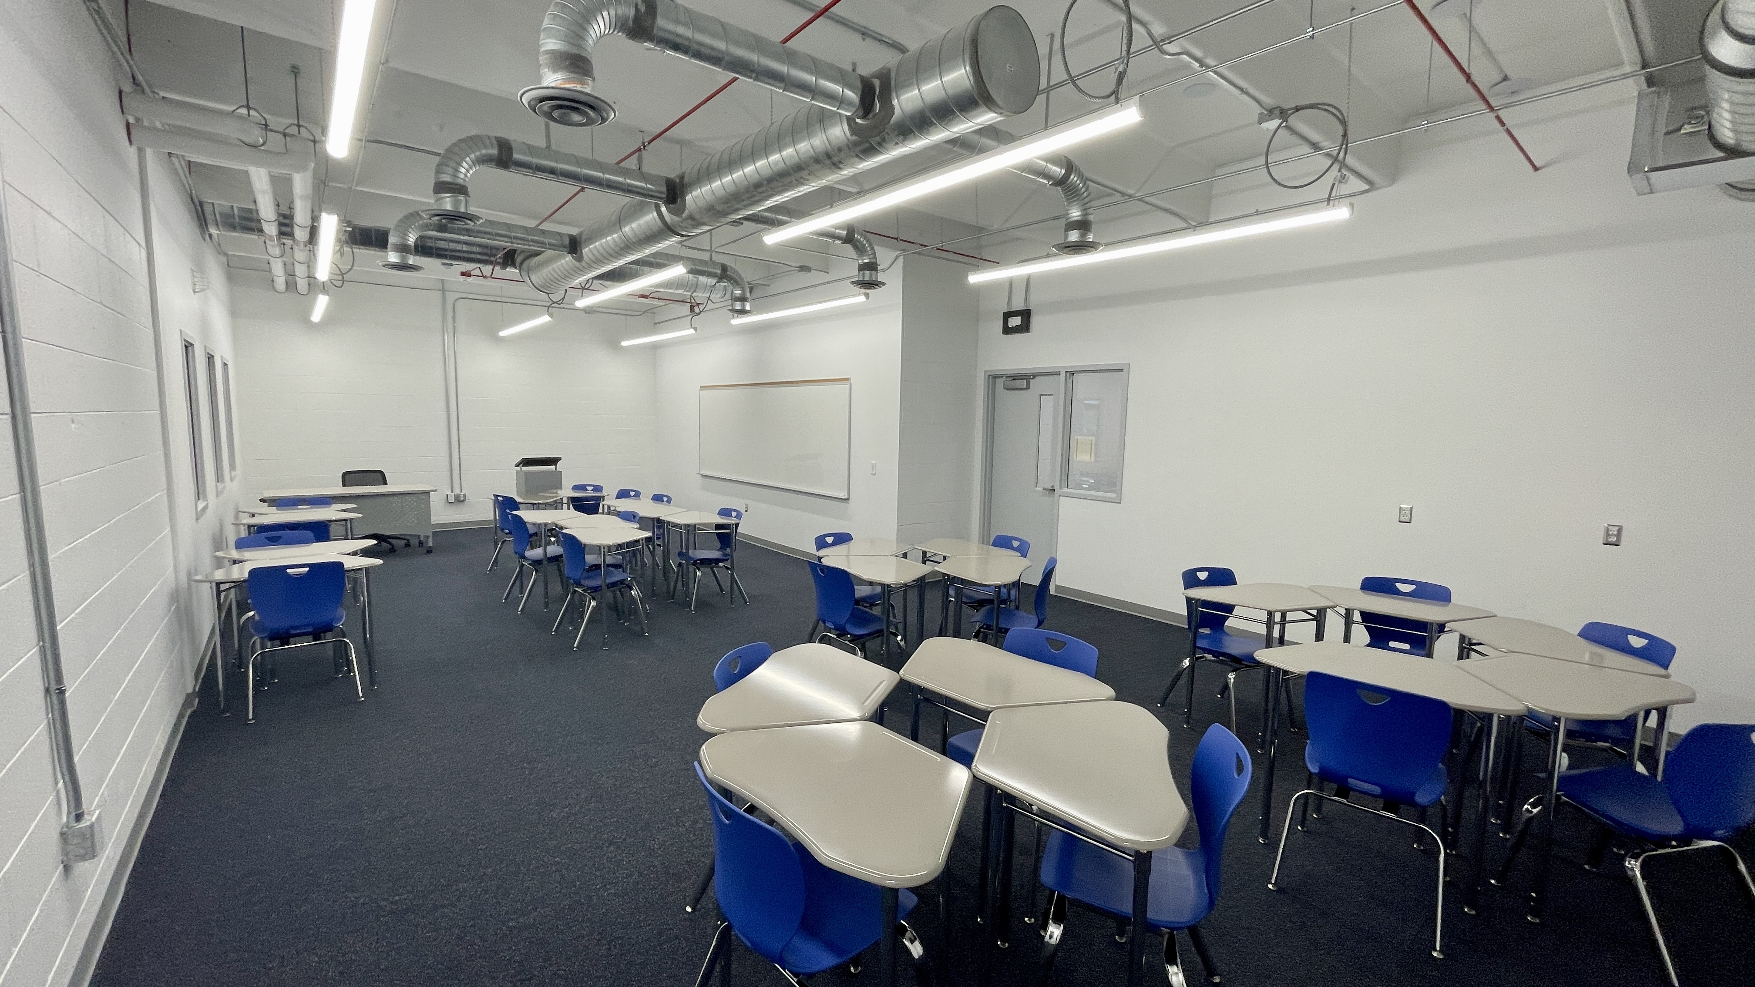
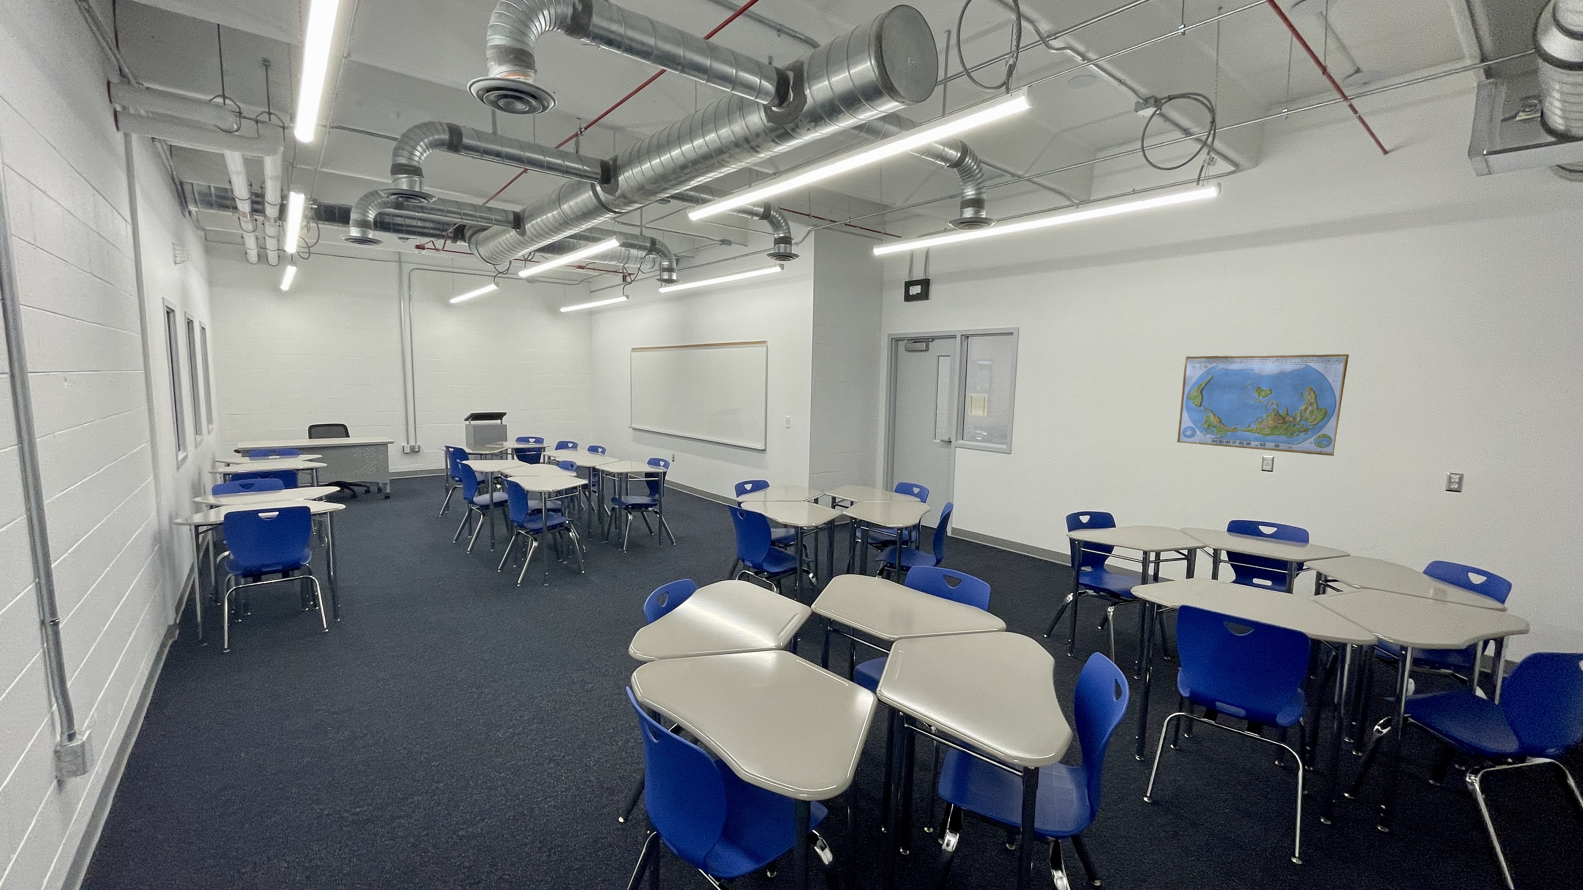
+ world map [1176,354,1349,456]
